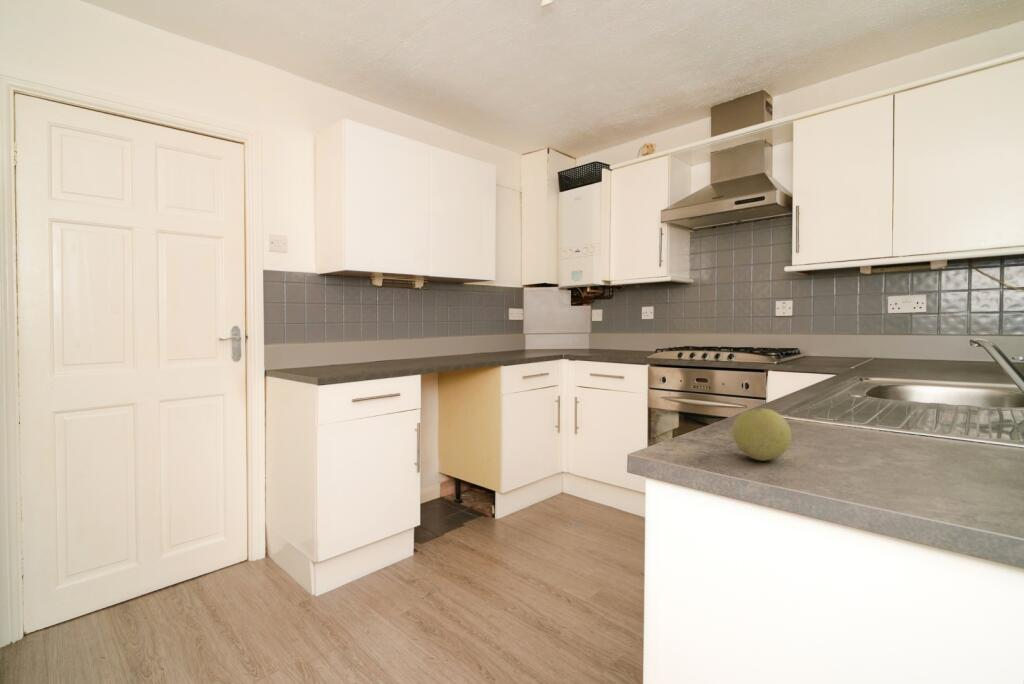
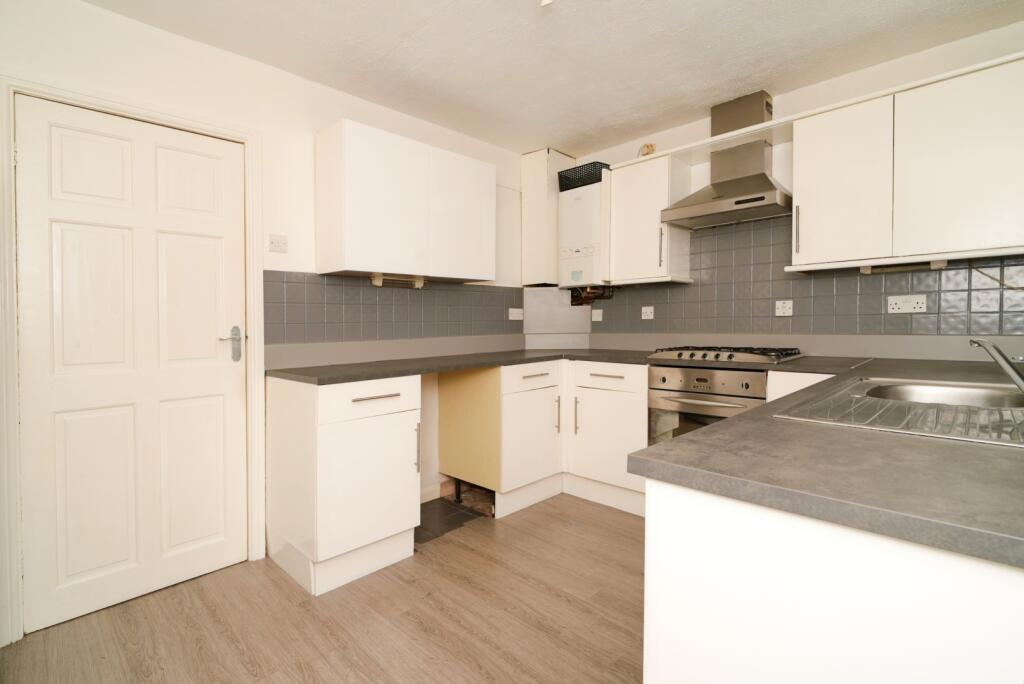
- apple [731,407,792,462]
